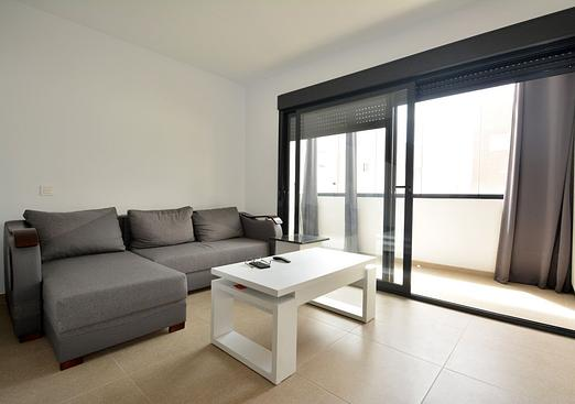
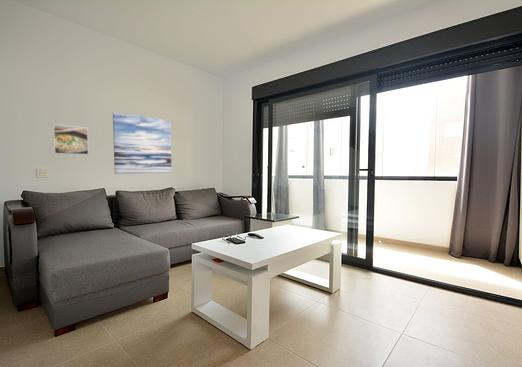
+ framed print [52,123,90,156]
+ wall art [112,111,173,175]
